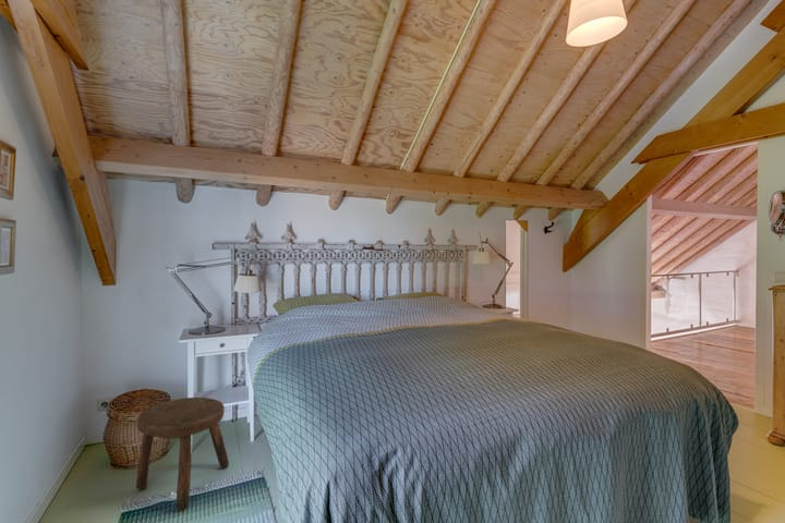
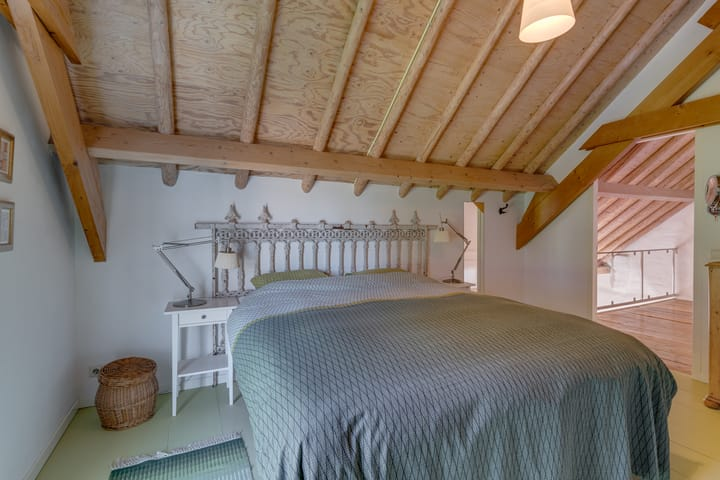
- stool [135,397,230,511]
